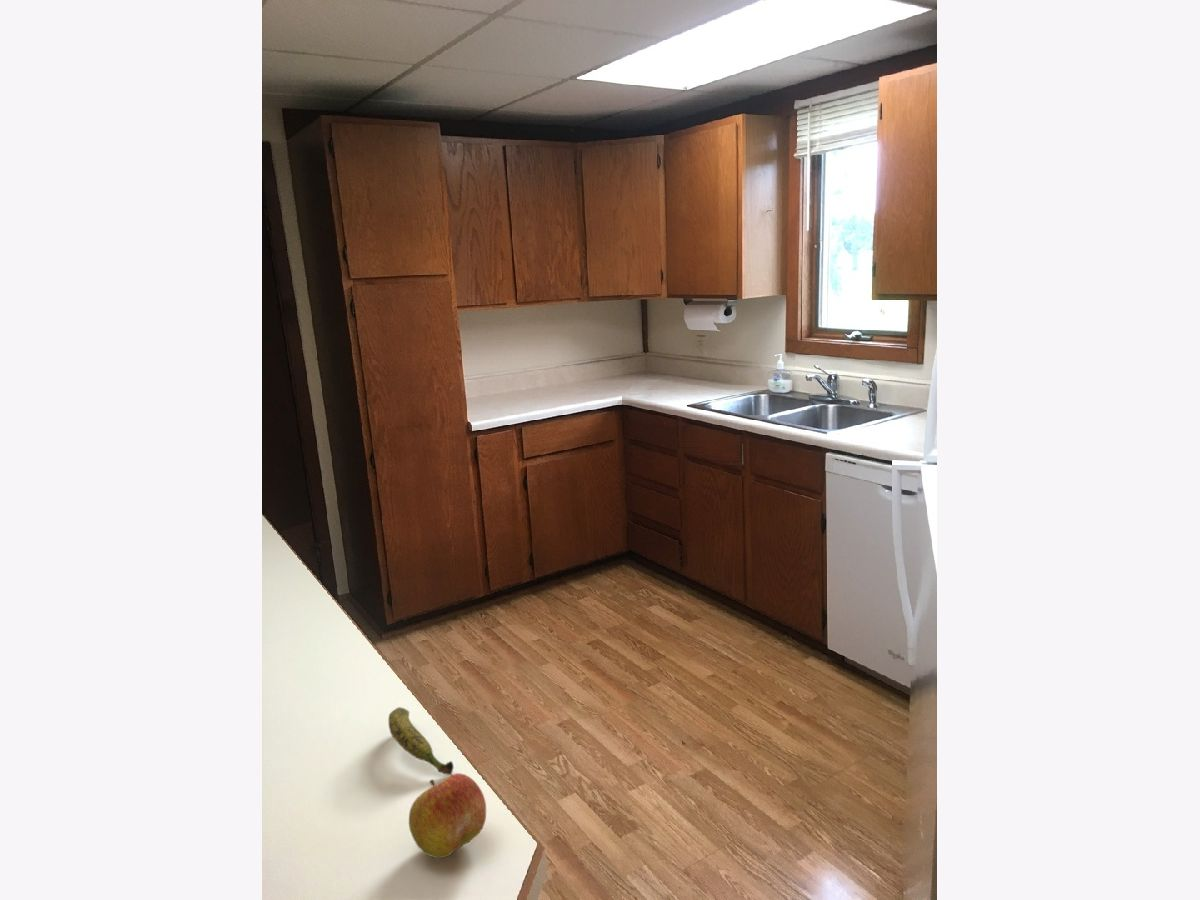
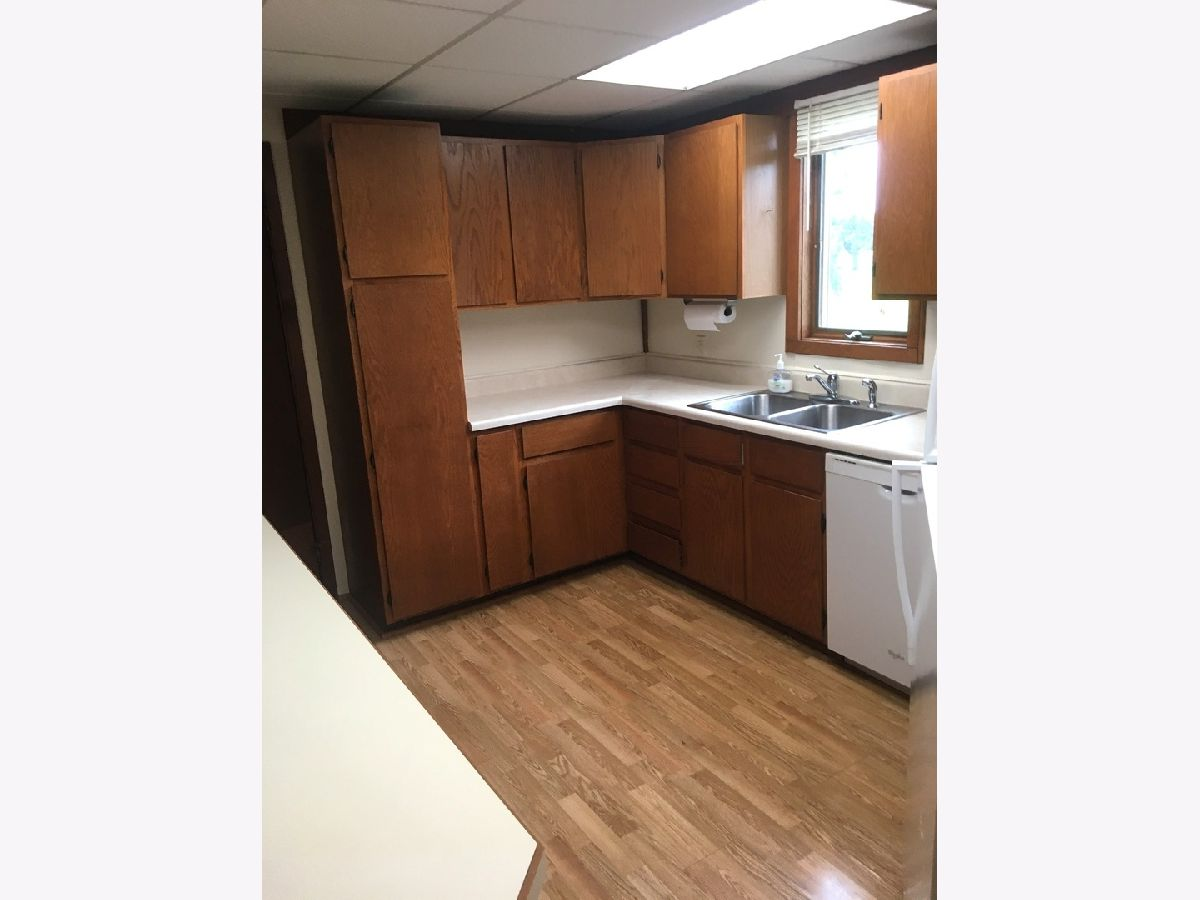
- banana [387,706,455,776]
- apple [408,772,487,859]
